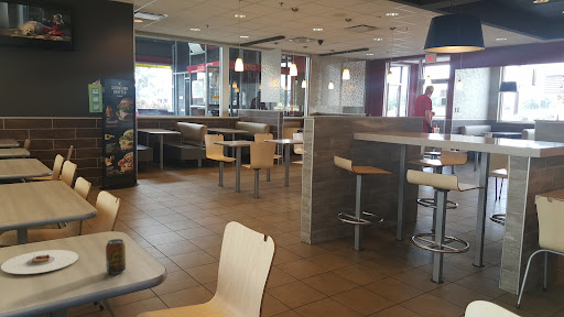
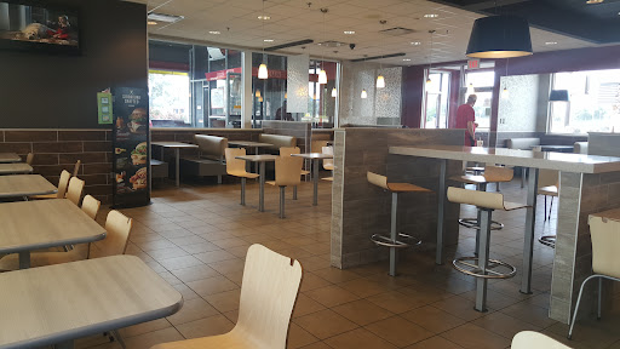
- beverage can [105,238,127,275]
- plate [0,249,79,275]
